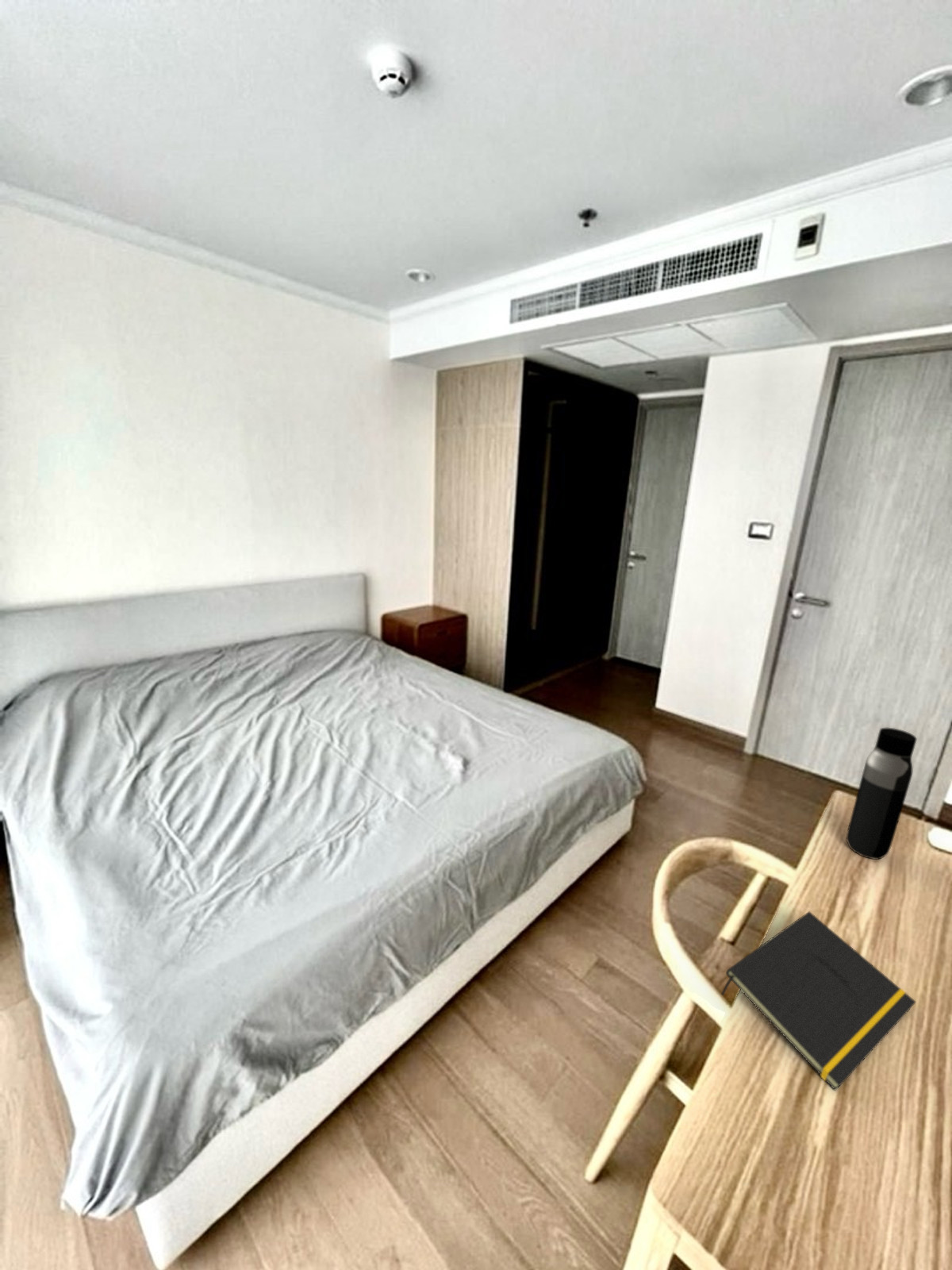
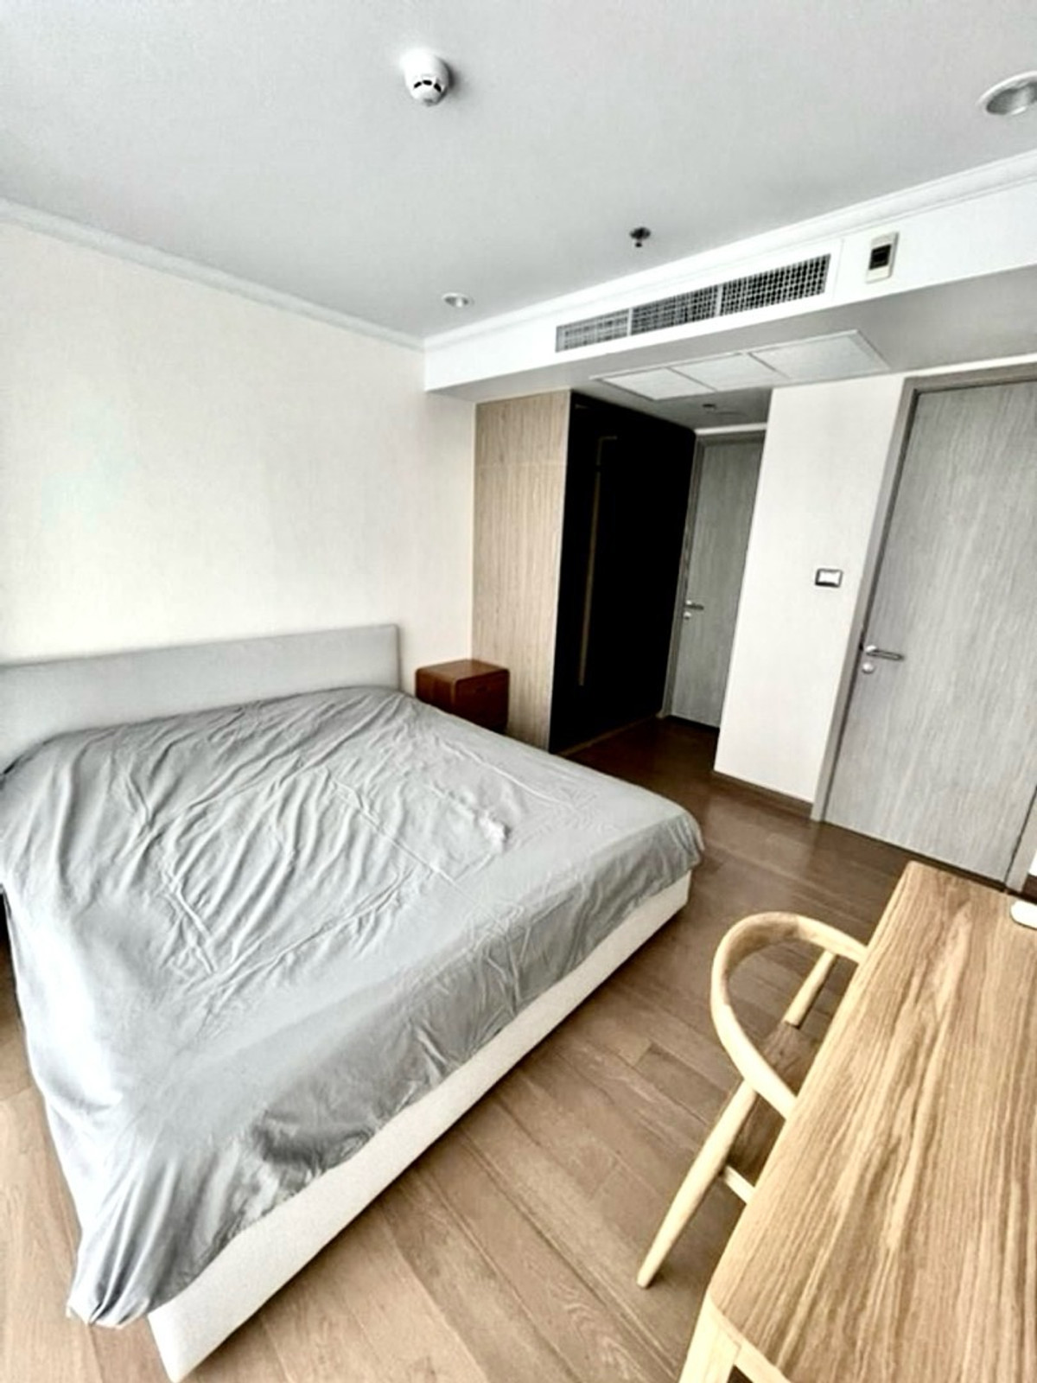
- water bottle [846,727,918,860]
- notepad [720,910,917,1091]
